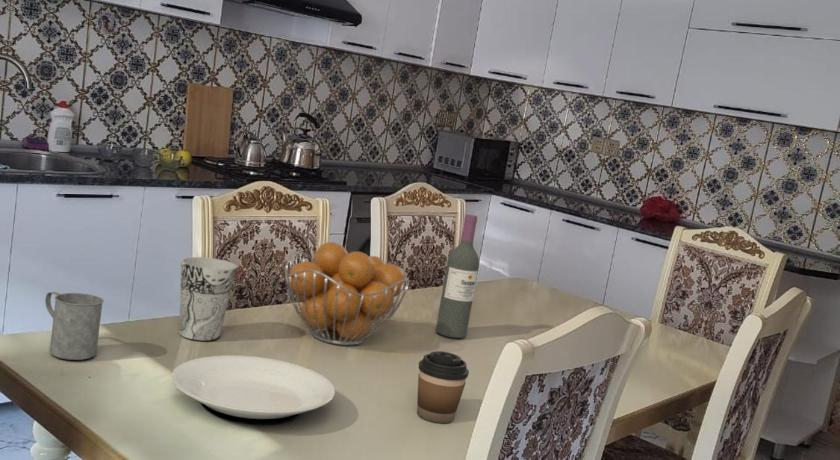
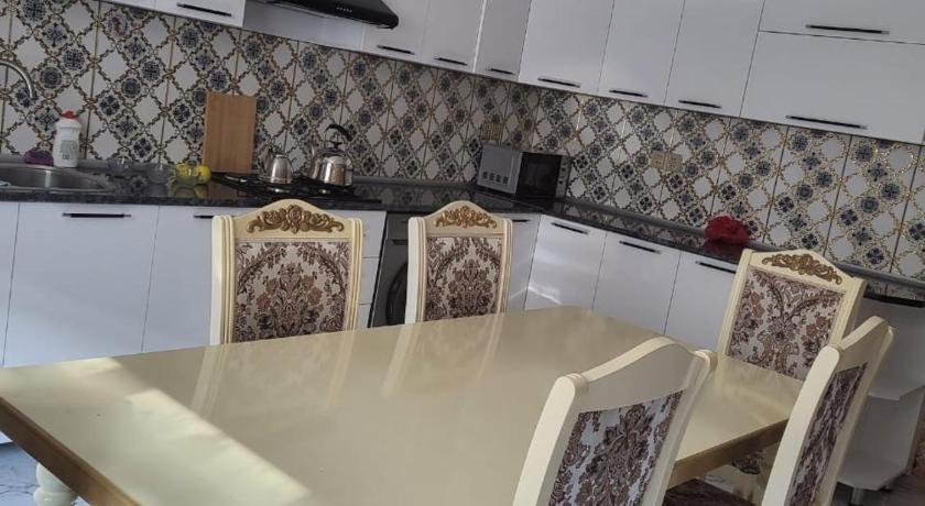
- coffee cup [416,350,470,424]
- mug [44,291,105,361]
- wine bottle [435,213,480,339]
- fruit basket [284,241,411,346]
- cup [178,256,238,342]
- plate [171,354,336,425]
